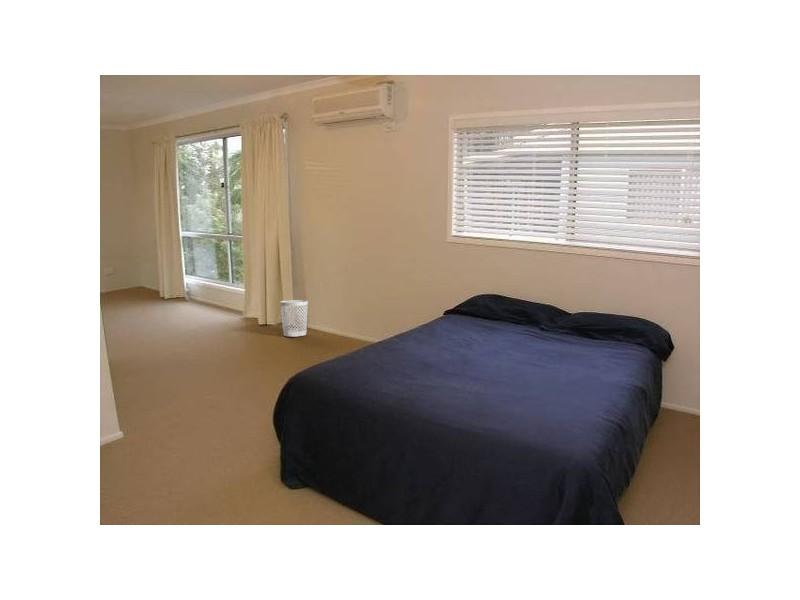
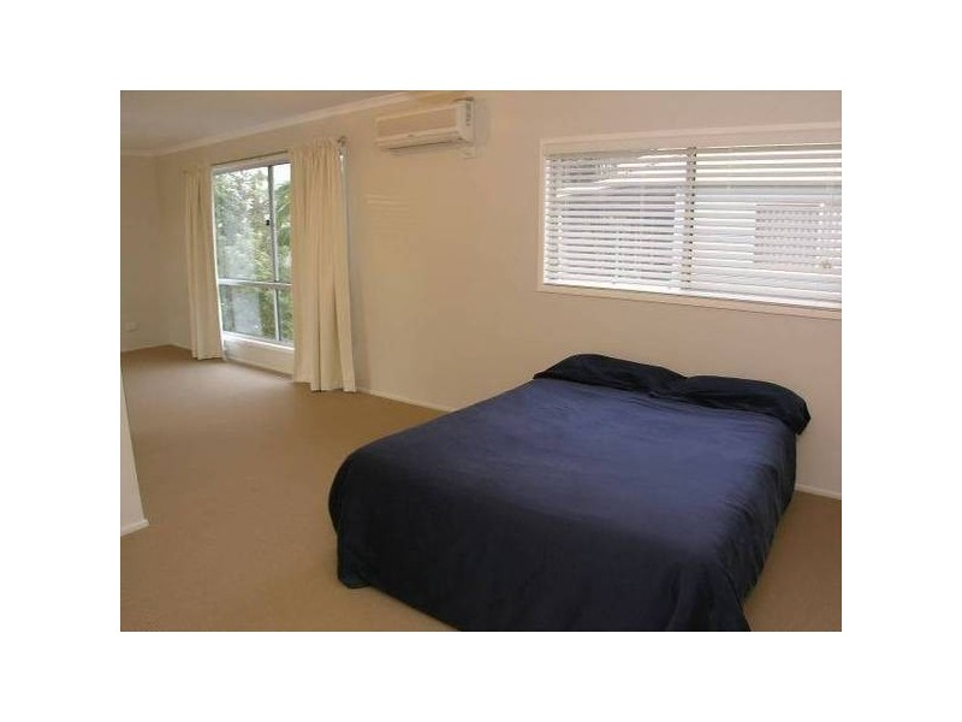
- wastebasket [279,299,309,338]
